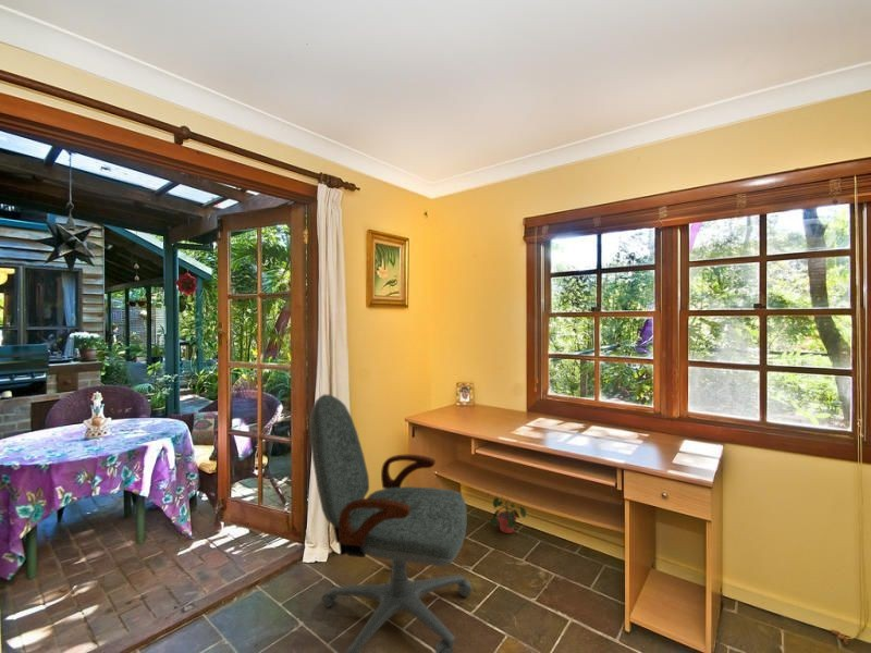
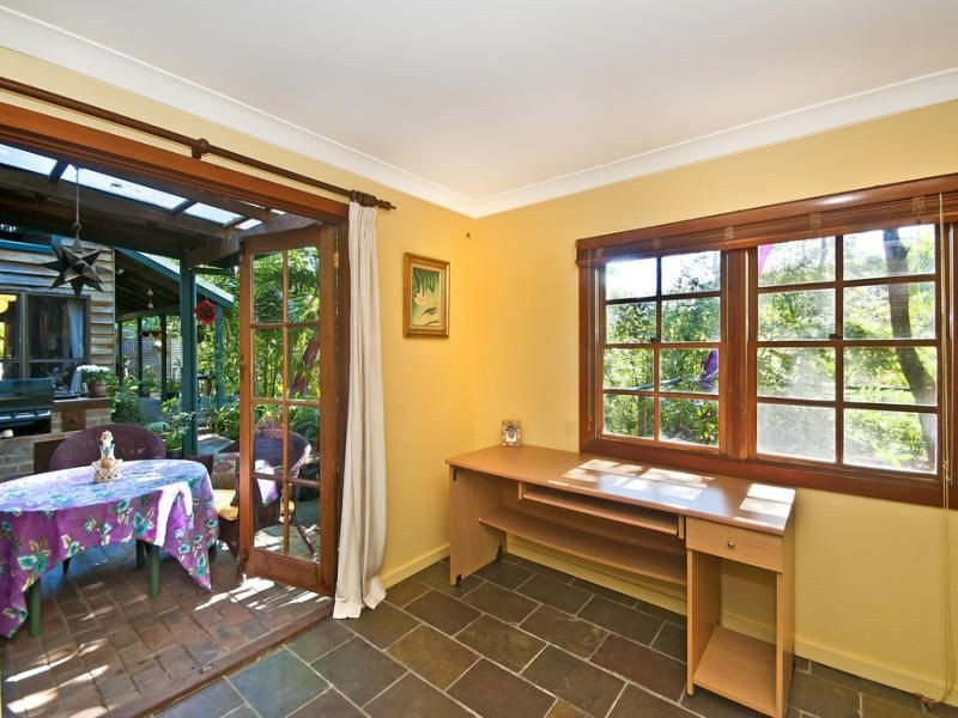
- potted plant [487,493,527,534]
- office chair [309,393,474,653]
